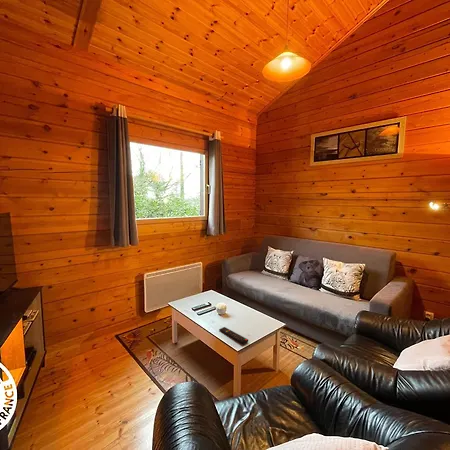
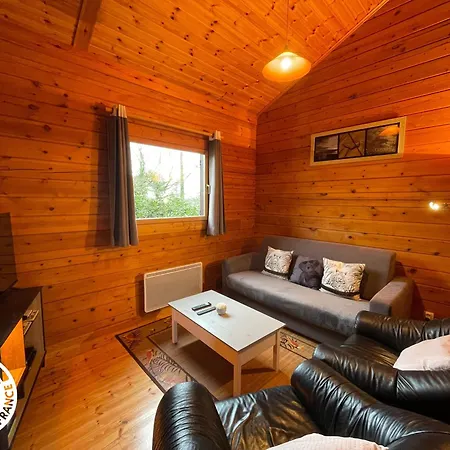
- remote control [218,326,249,345]
